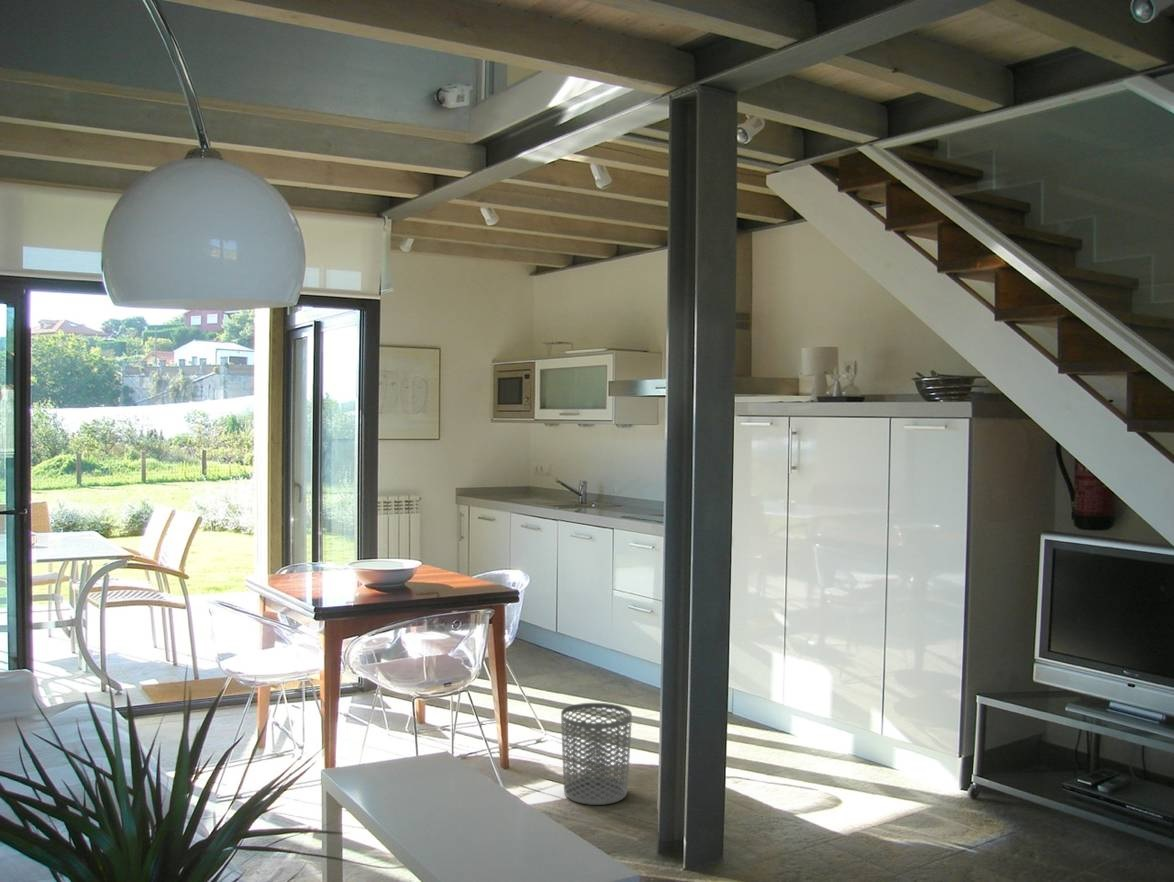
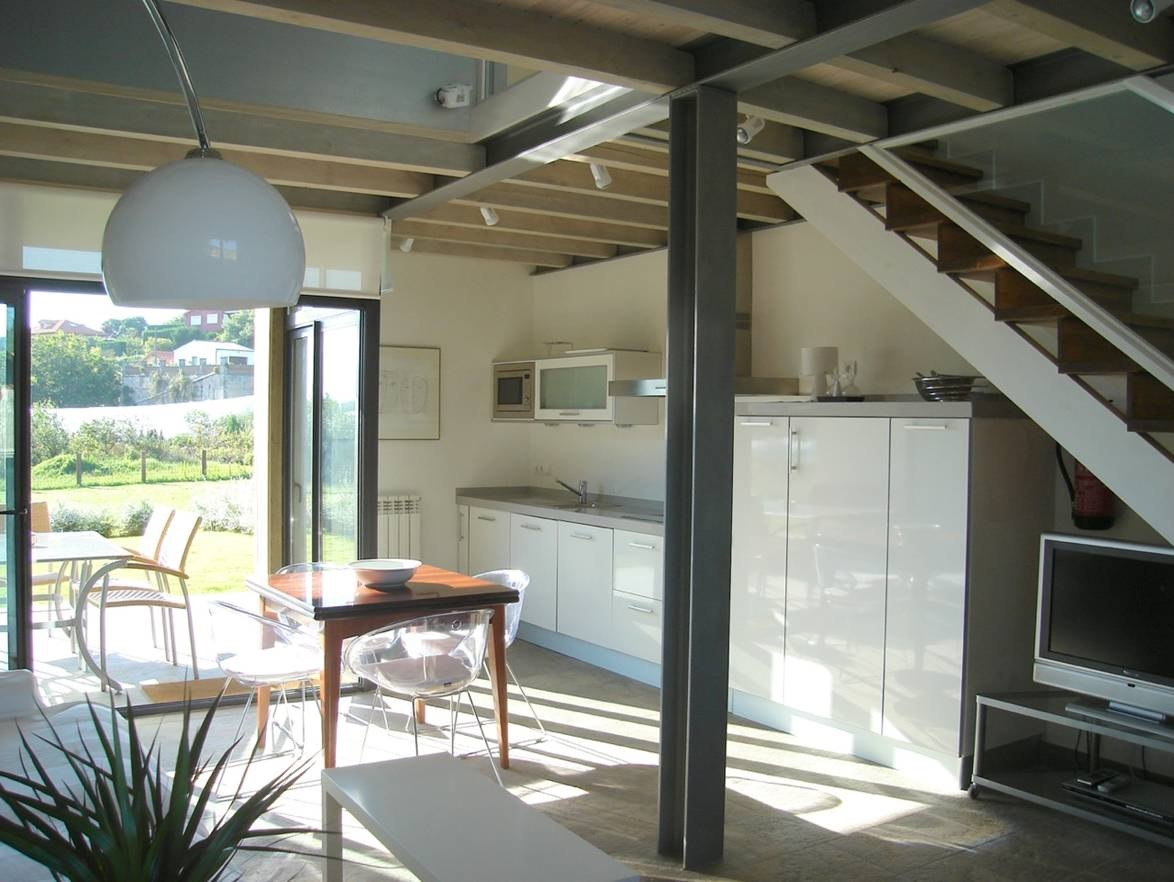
- waste bin [560,702,633,806]
